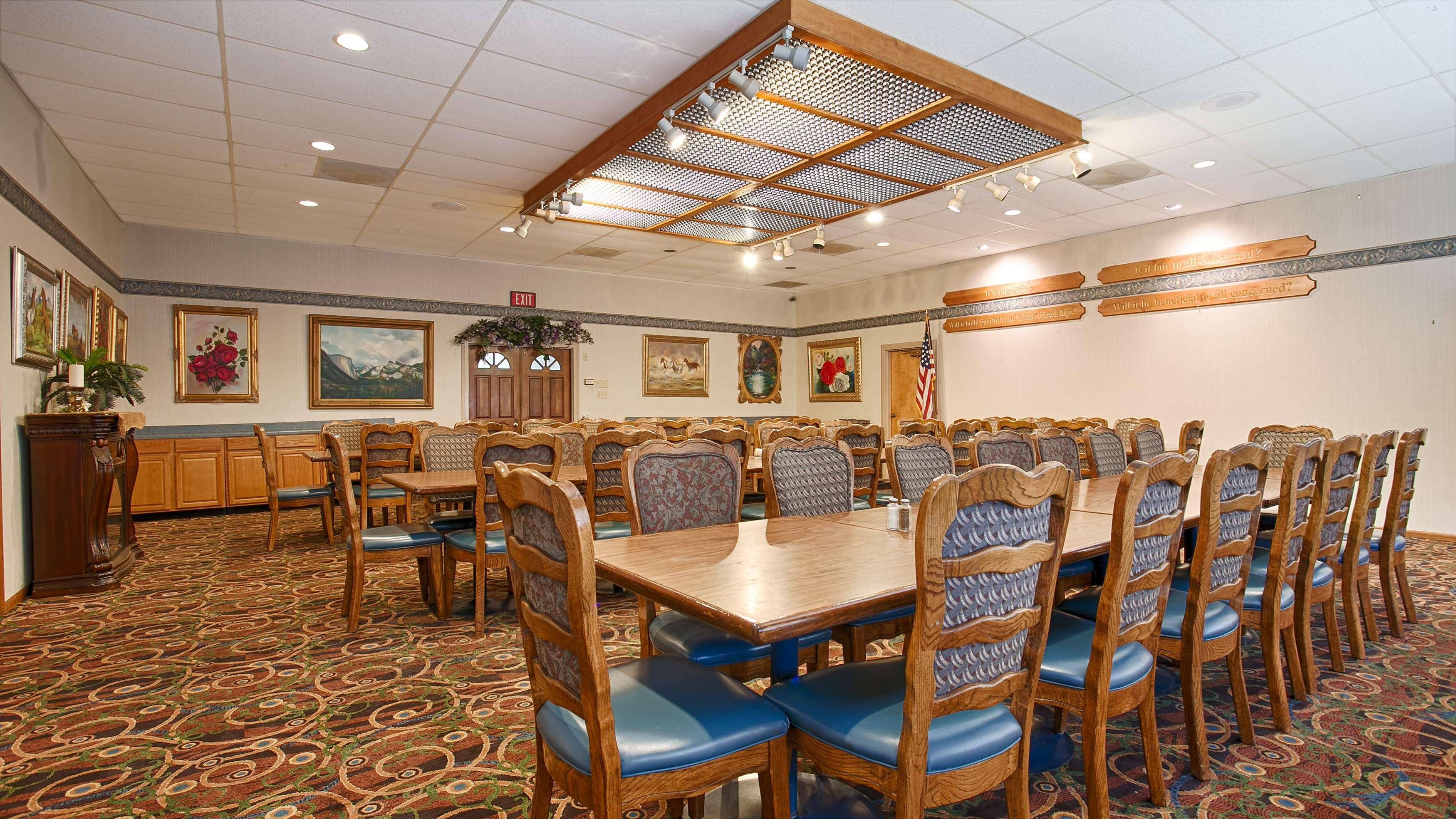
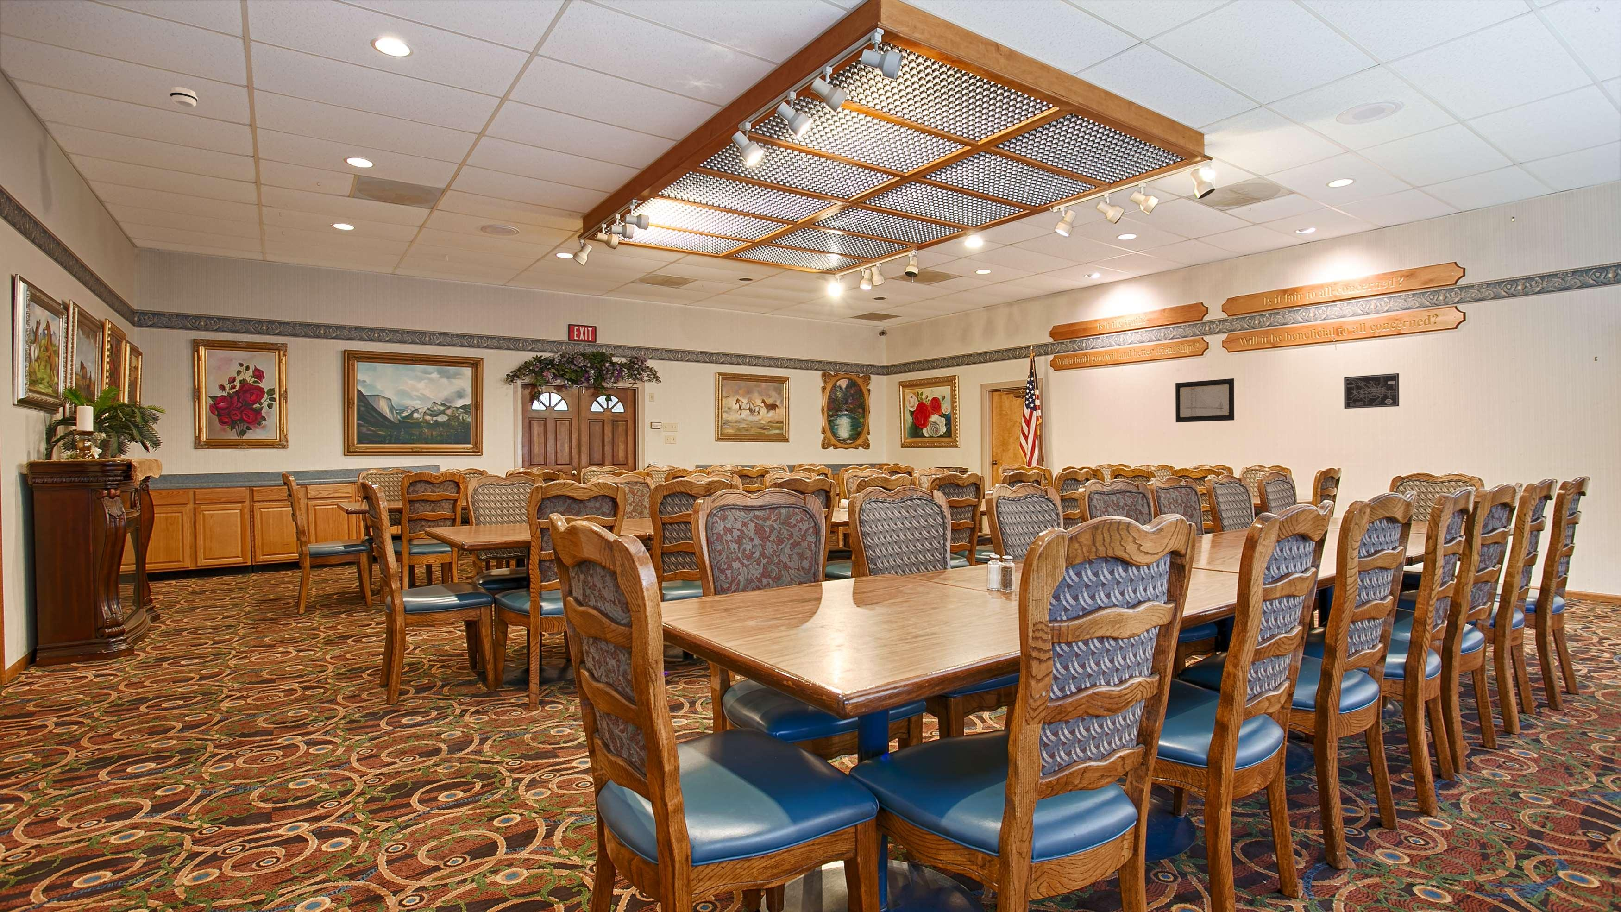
+ wall art [1175,377,1235,423]
+ wall art [1344,373,1399,409]
+ smoke detector [169,87,198,108]
